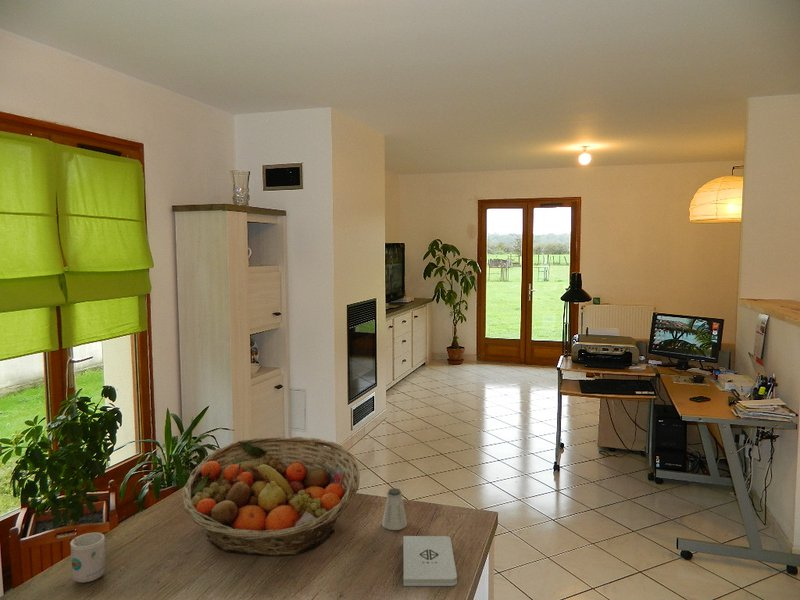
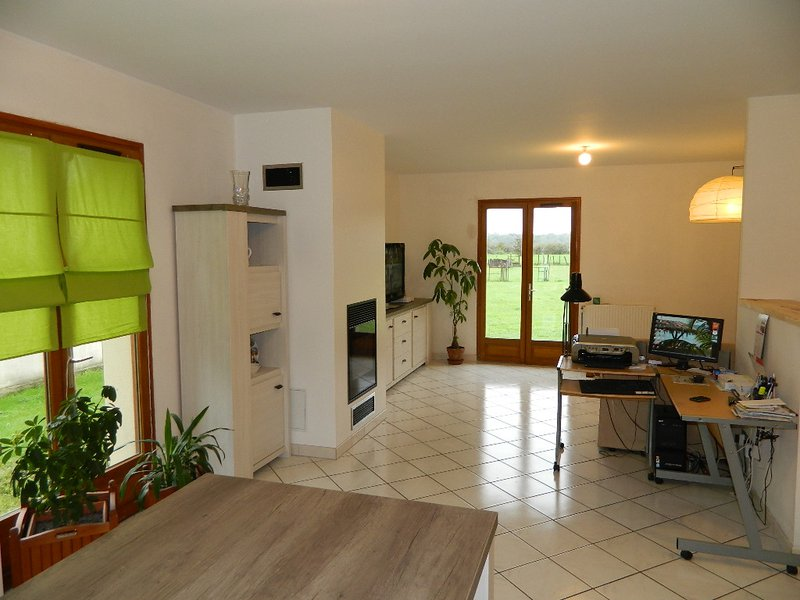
- notepad [402,535,458,587]
- saltshaker [381,487,408,531]
- fruit basket [181,436,361,557]
- mug [69,532,108,584]
